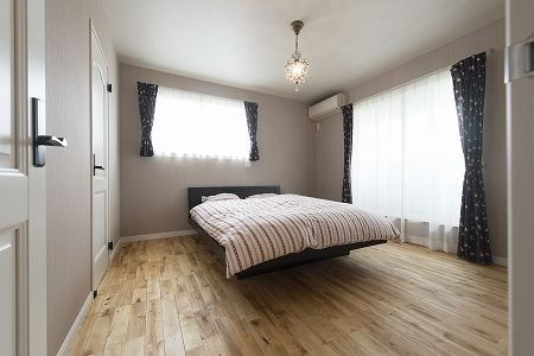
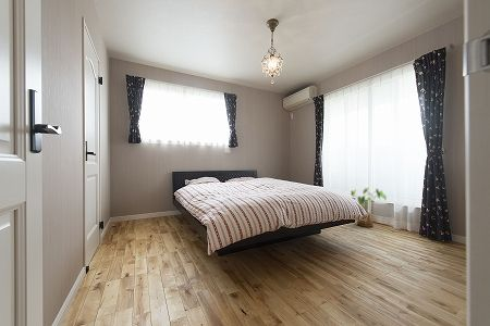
+ house plant [350,187,388,228]
